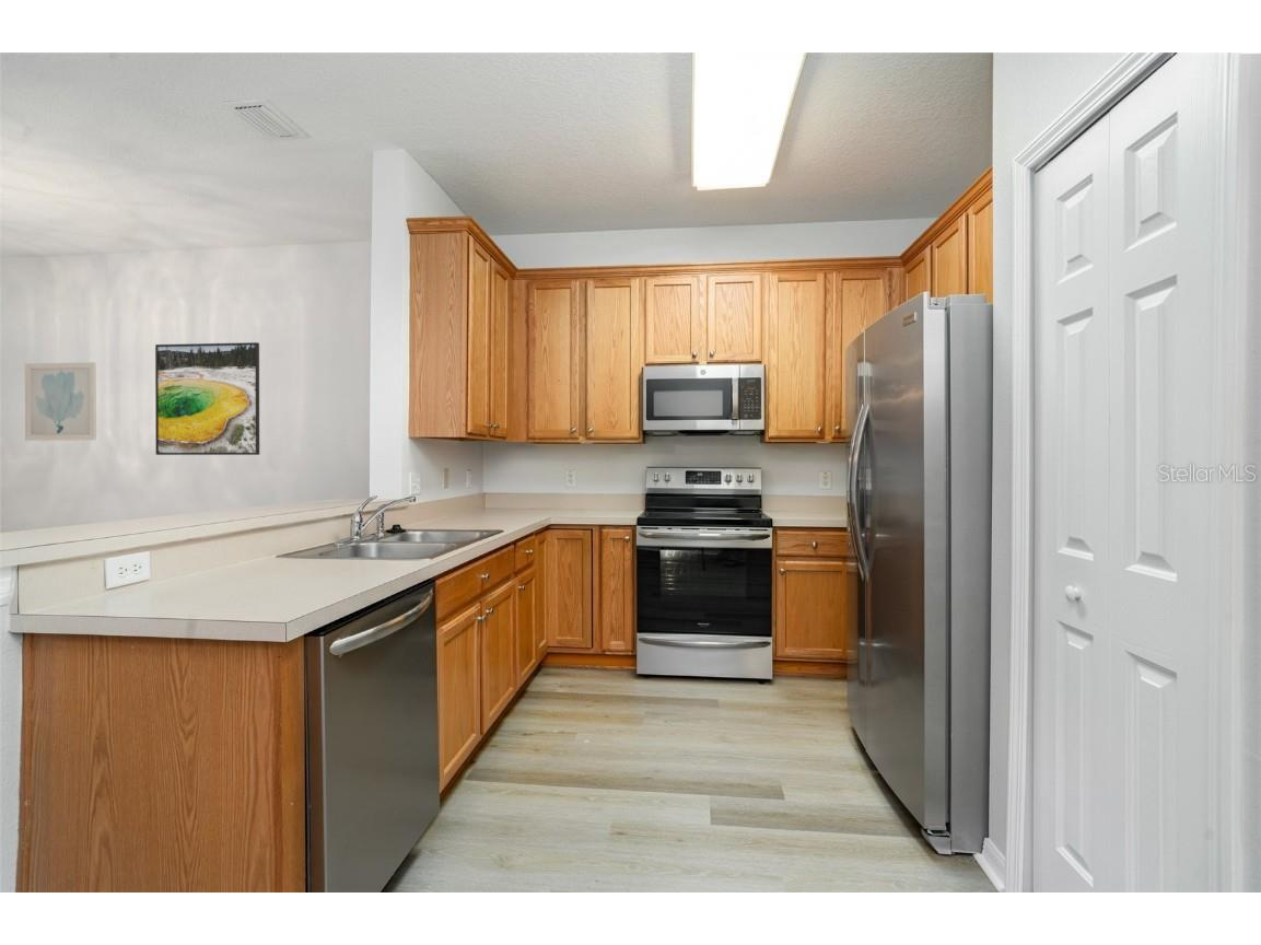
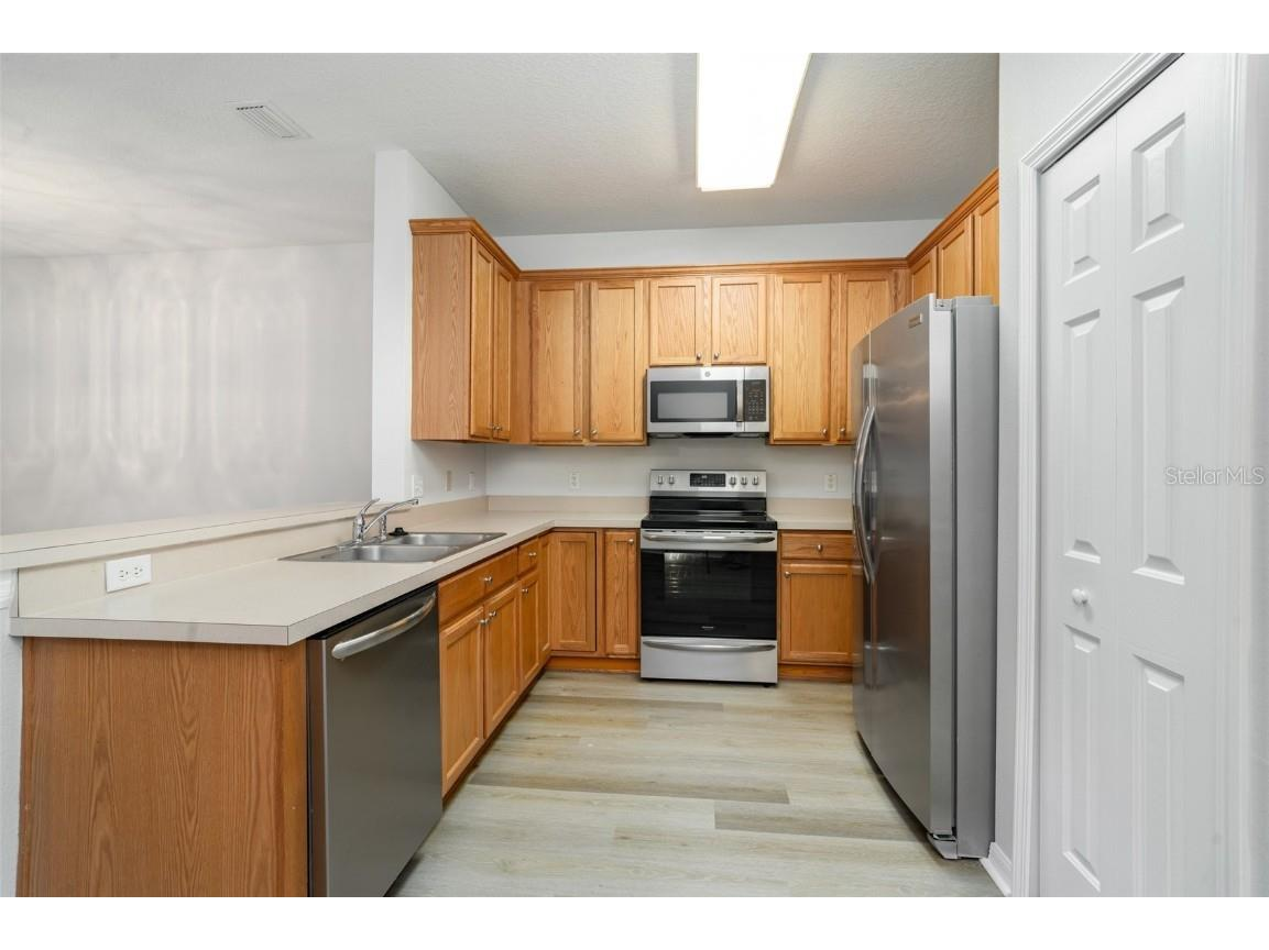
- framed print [154,341,260,456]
- wall art [24,361,97,442]
